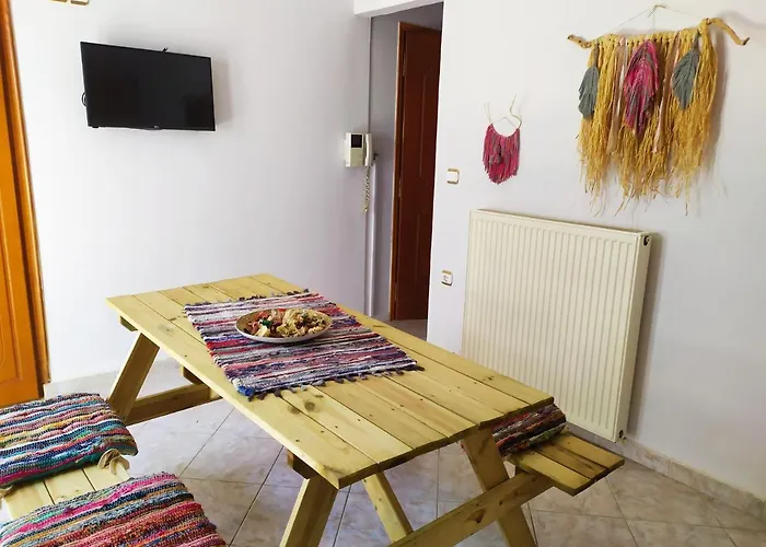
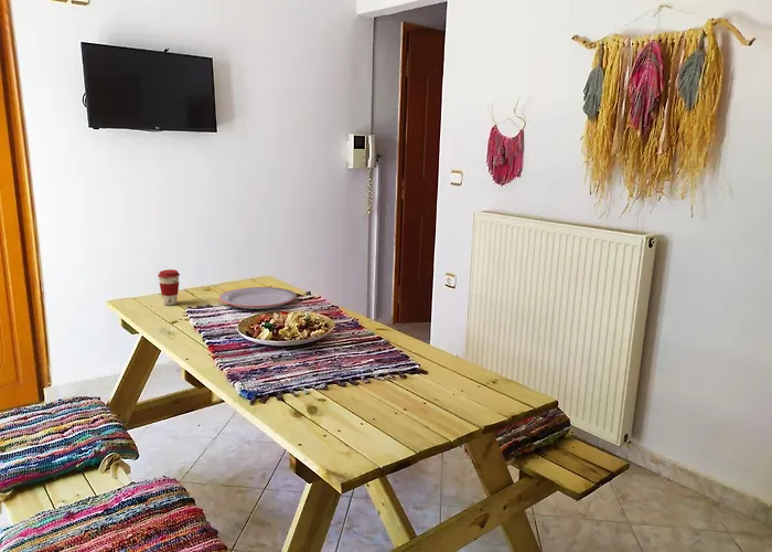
+ coffee cup [157,268,181,306]
+ plate [218,286,298,310]
